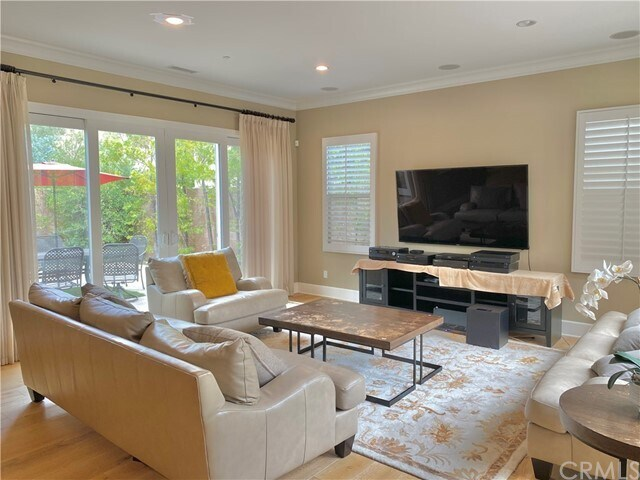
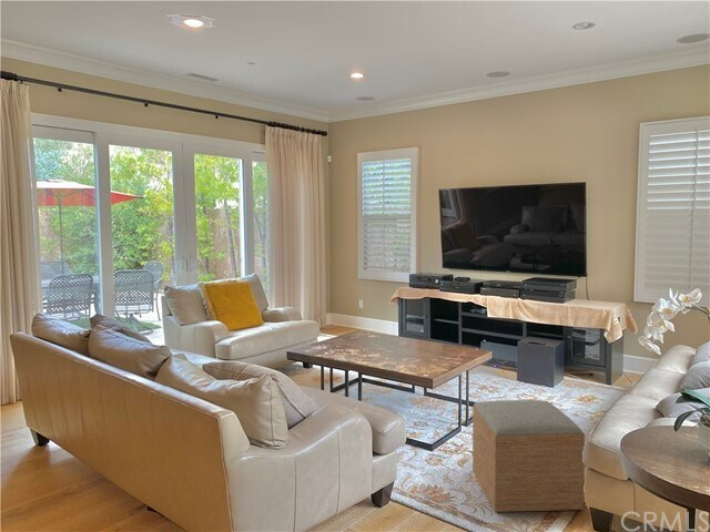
+ ottoman [471,399,586,513]
